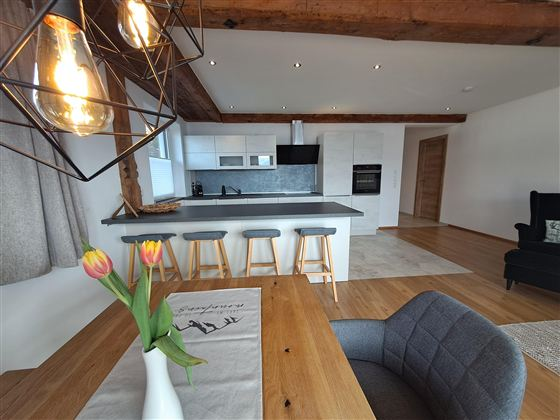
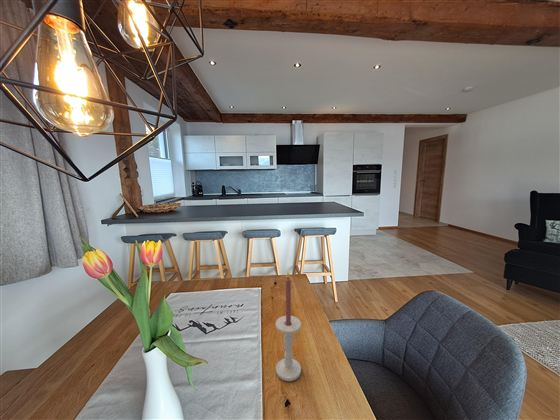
+ candle holder [275,271,302,382]
